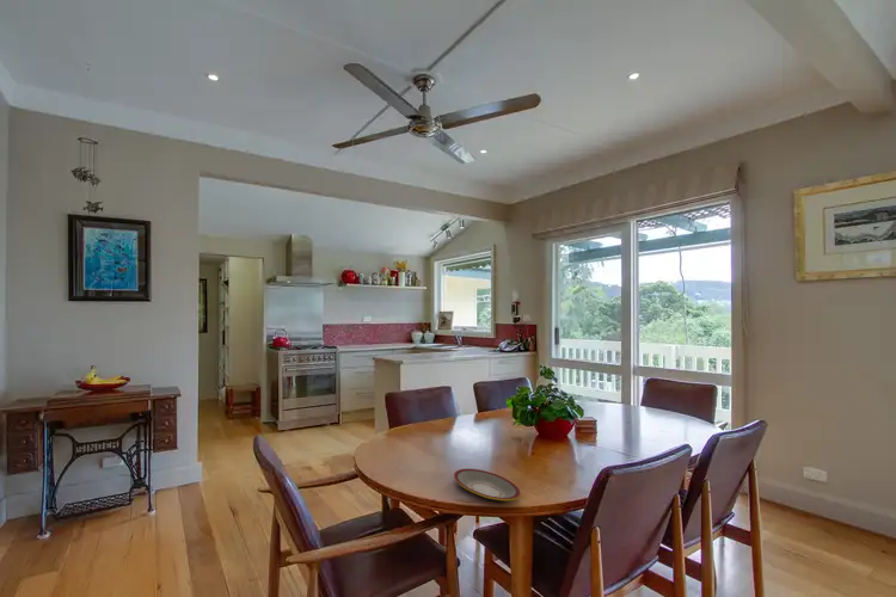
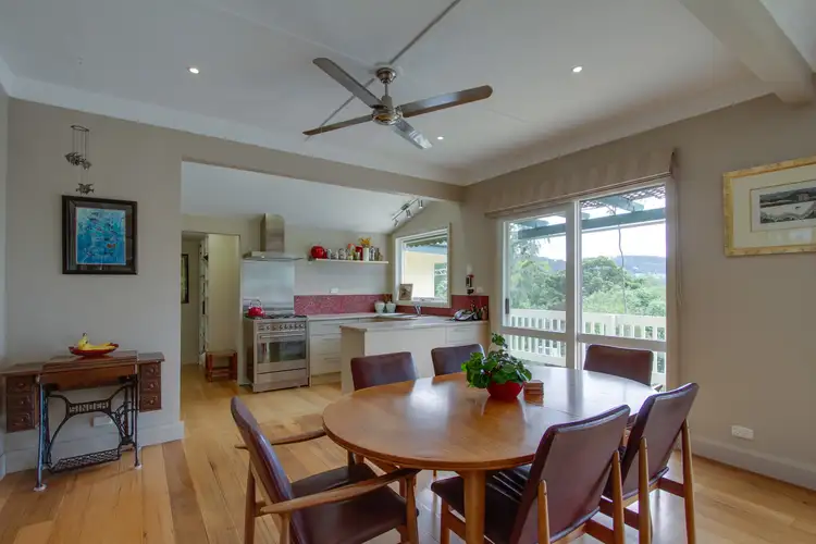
- plate [453,468,522,501]
